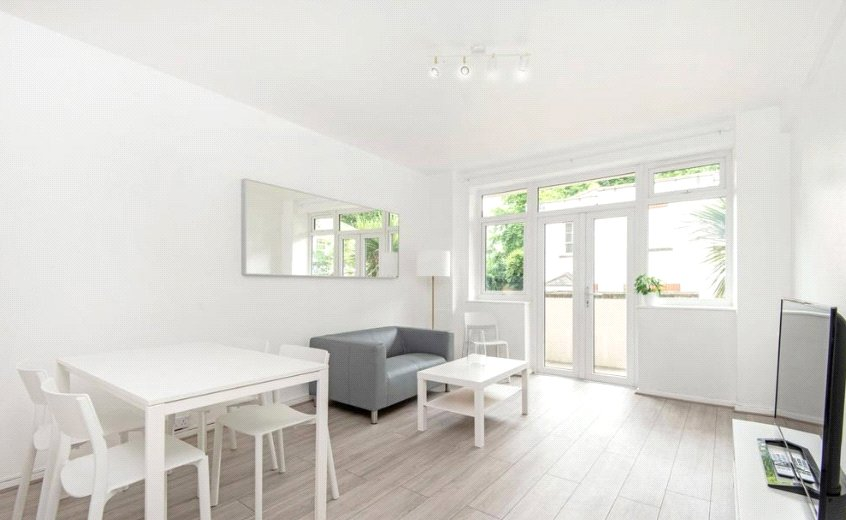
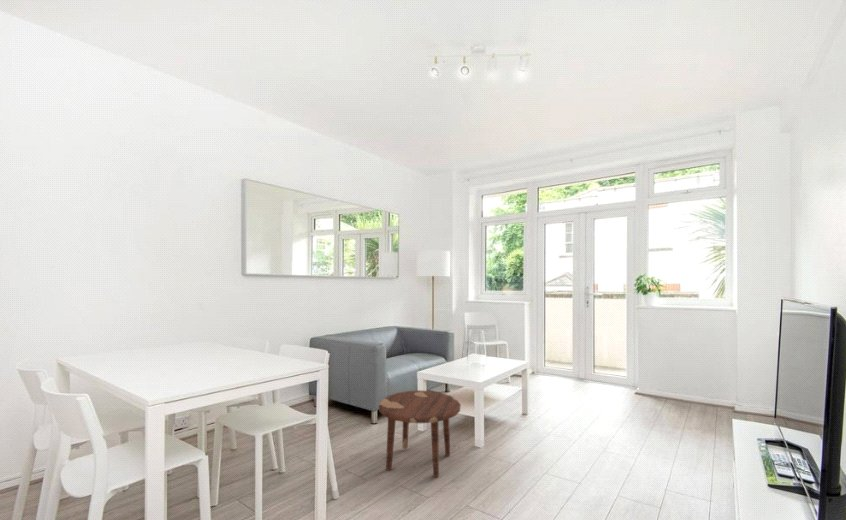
+ side table [377,389,462,479]
